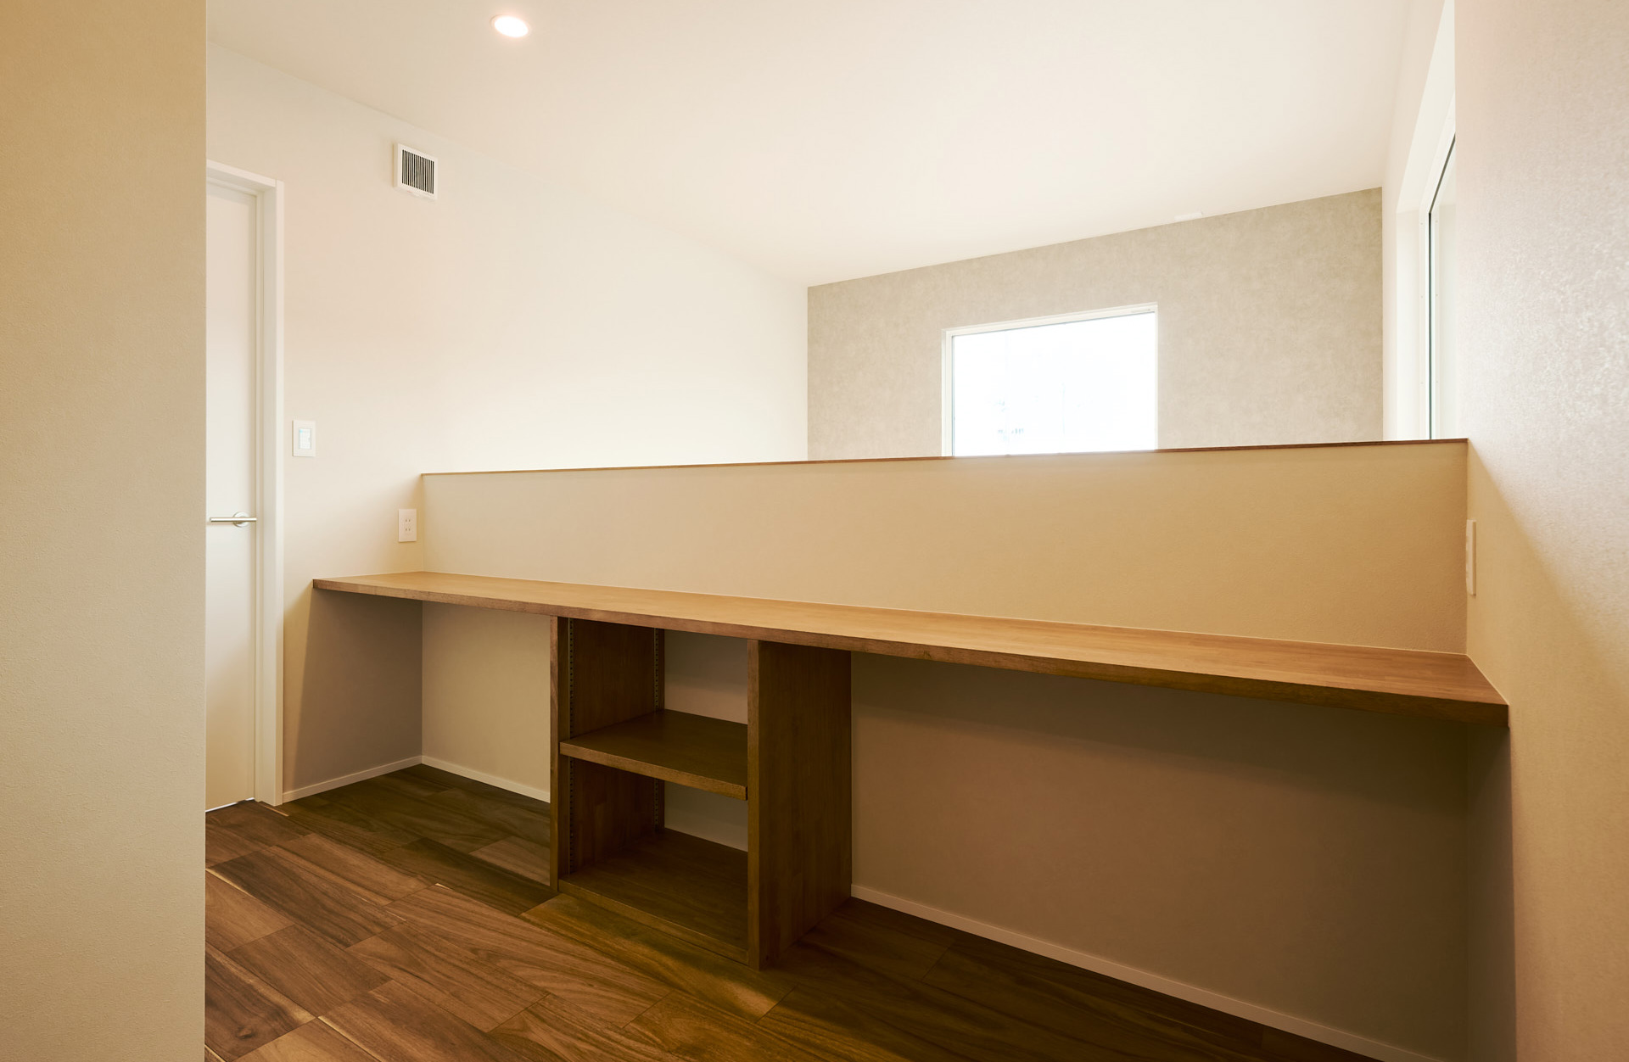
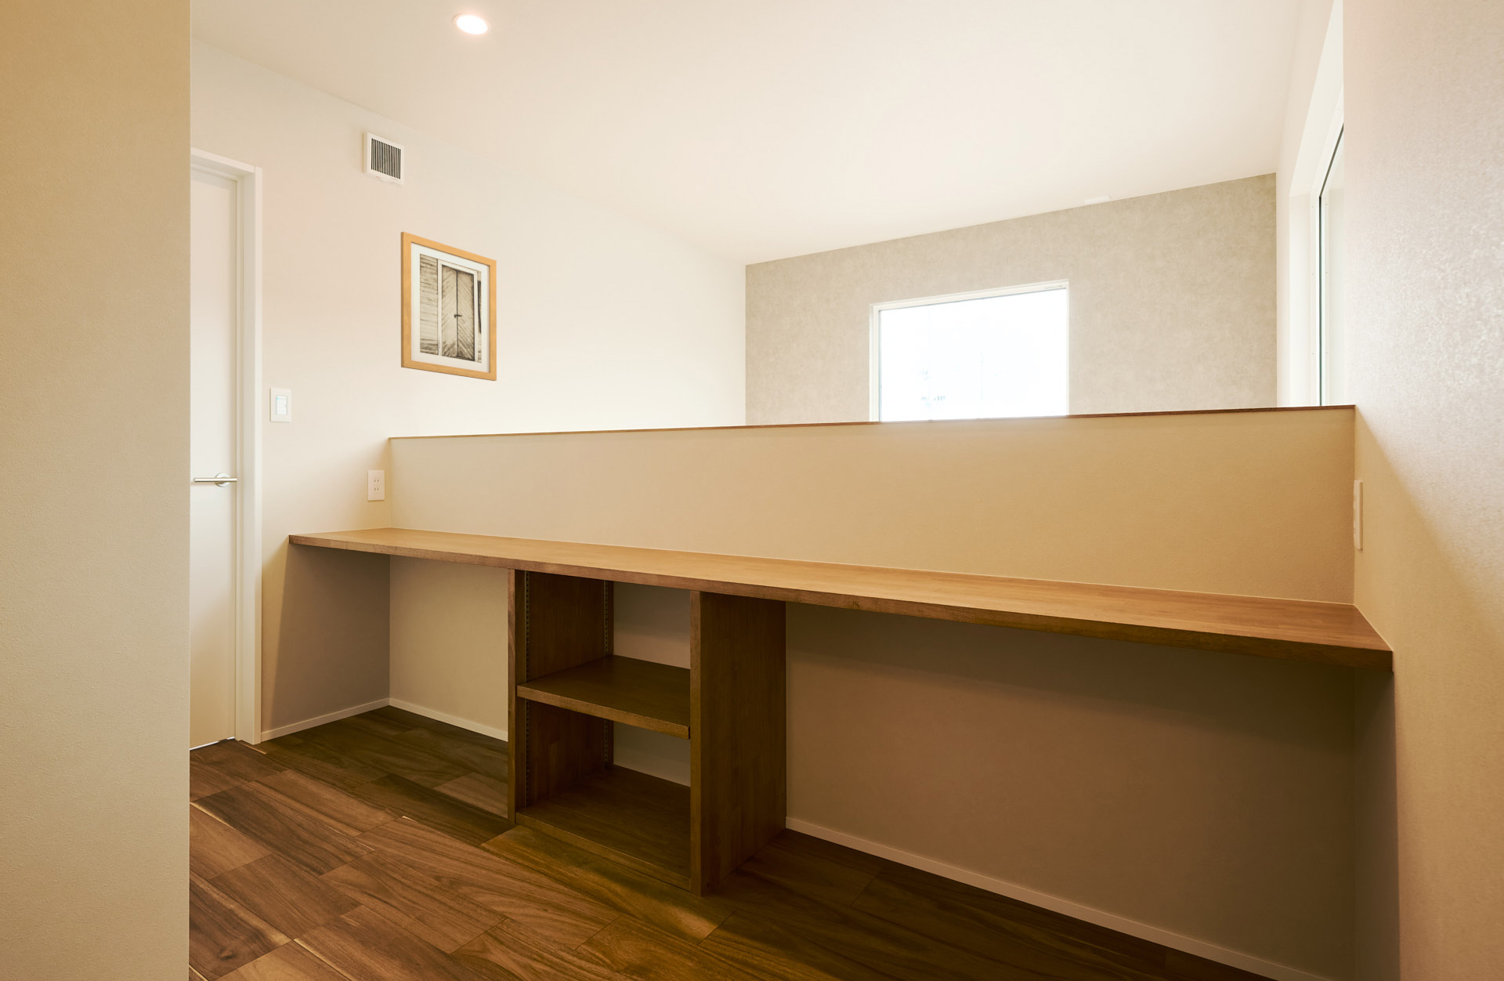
+ wall art [400,231,498,381]
